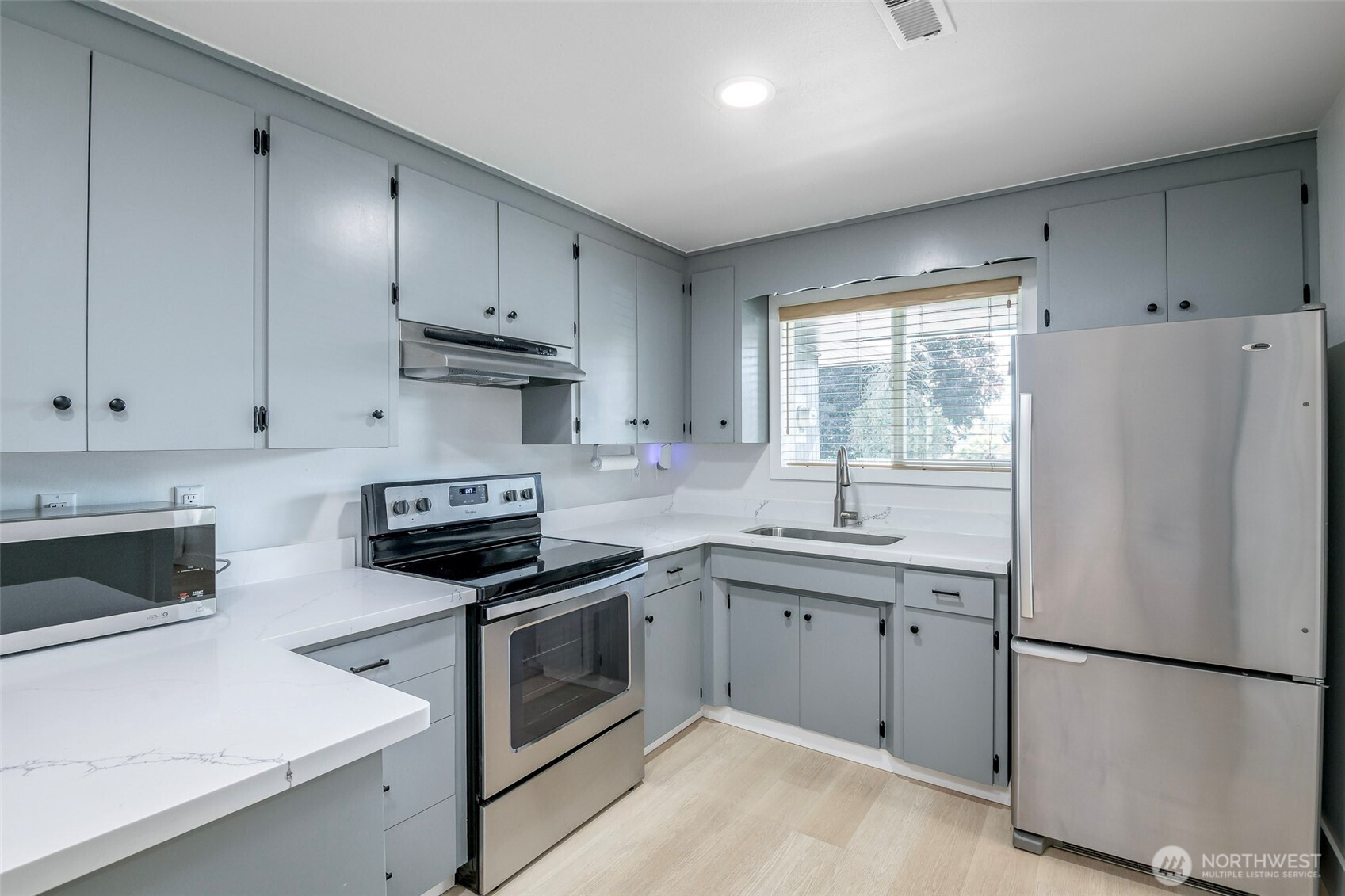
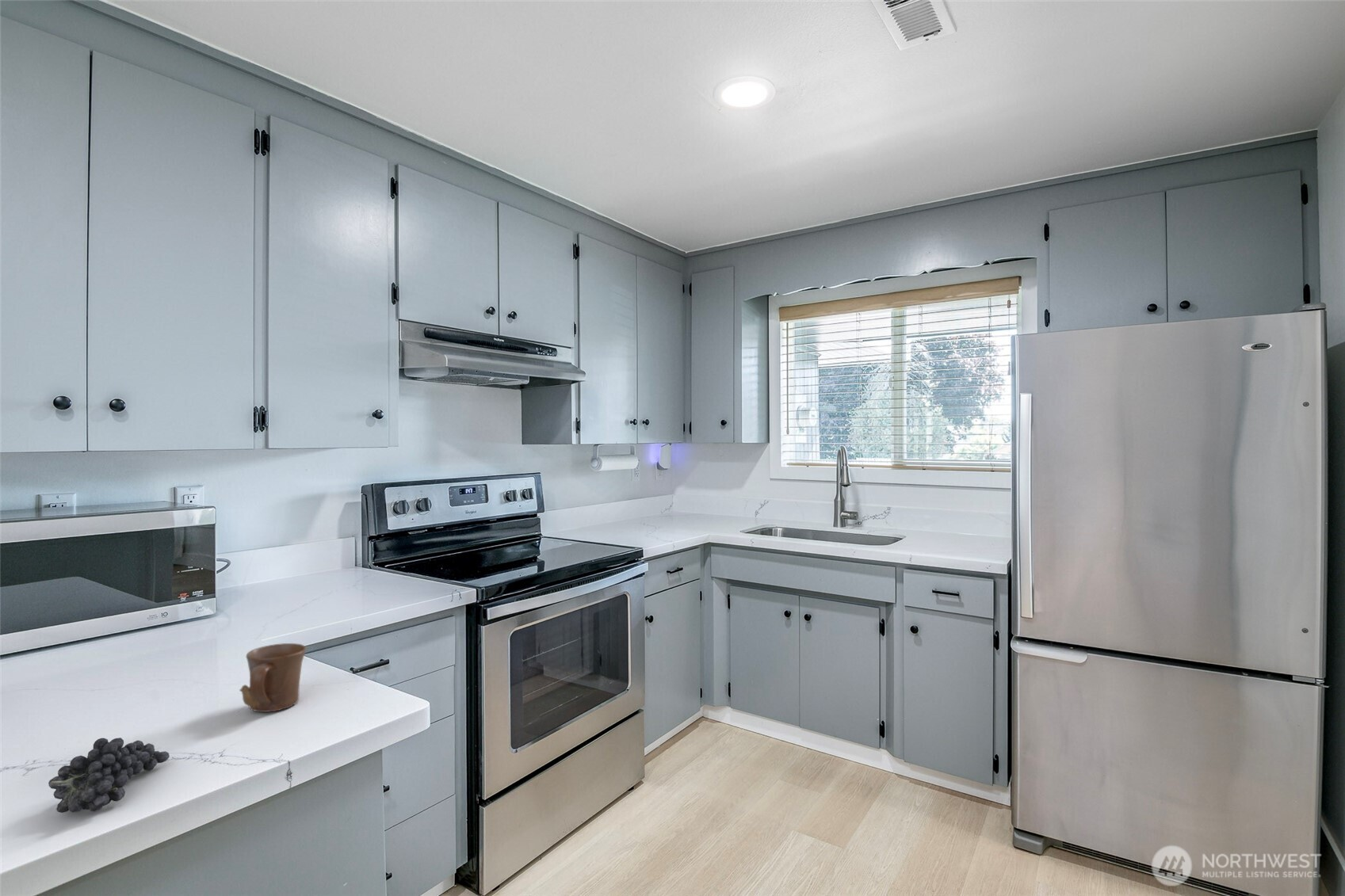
+ mug [239,642,307,713]
+ fruit [48,737,170,814]
